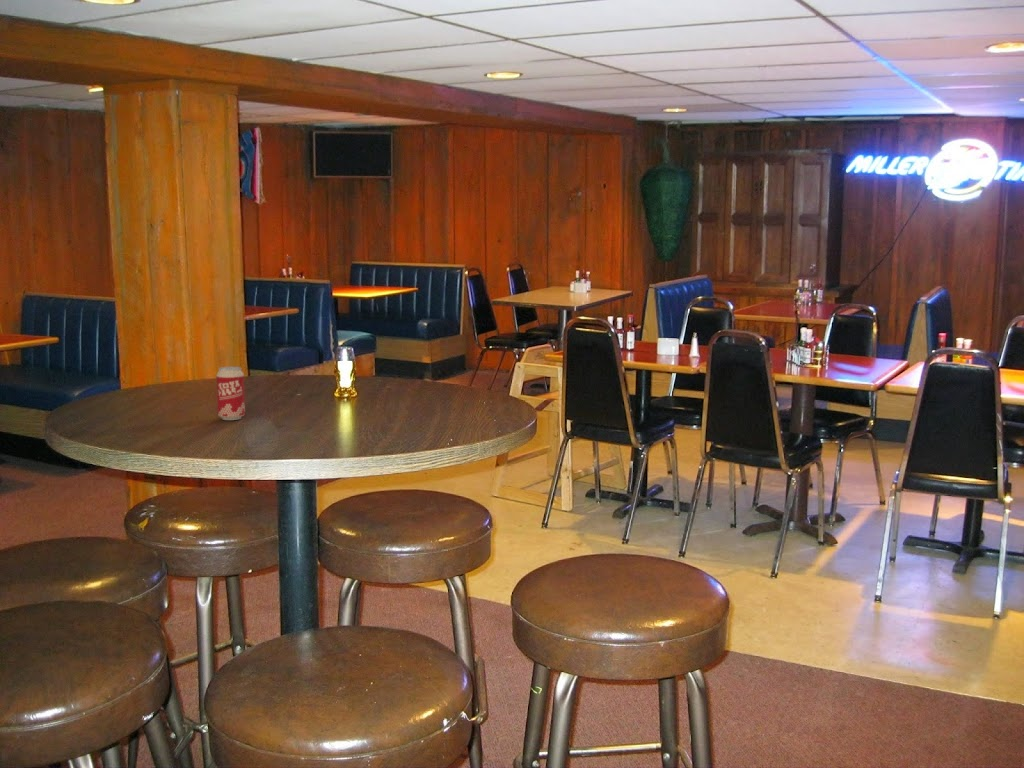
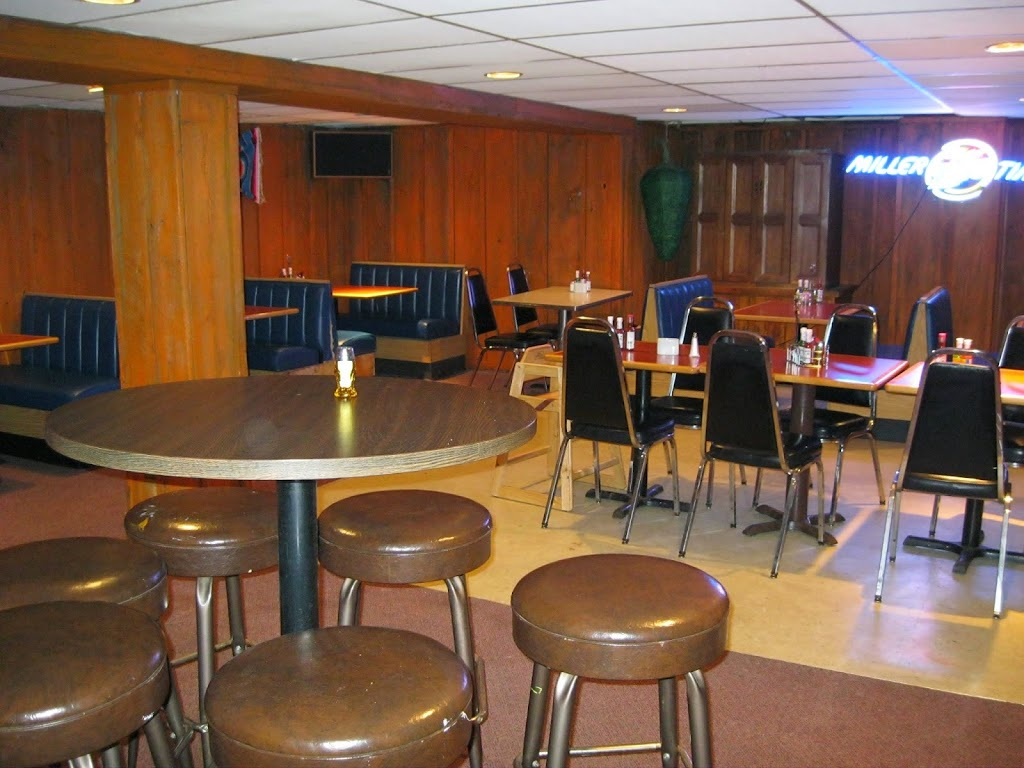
- beverage can [216,366,246,421]
